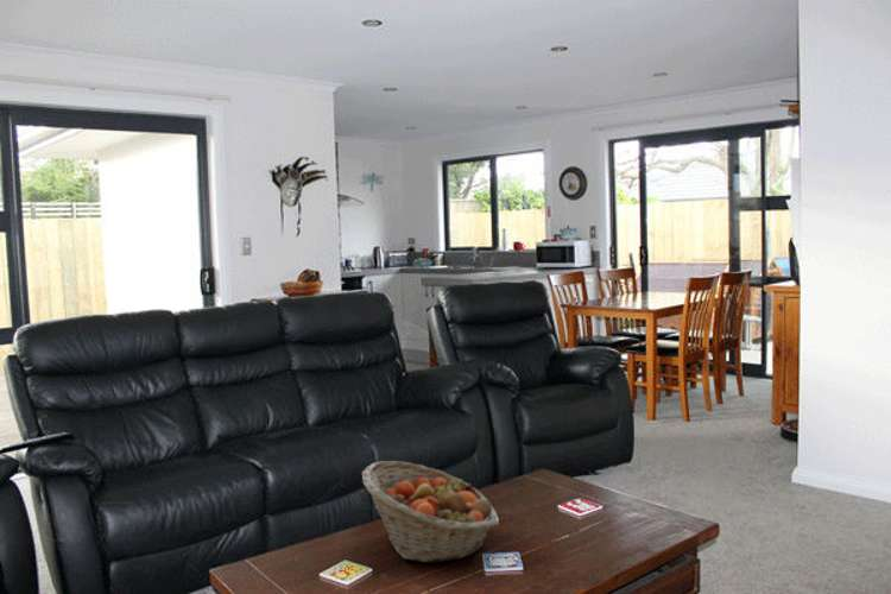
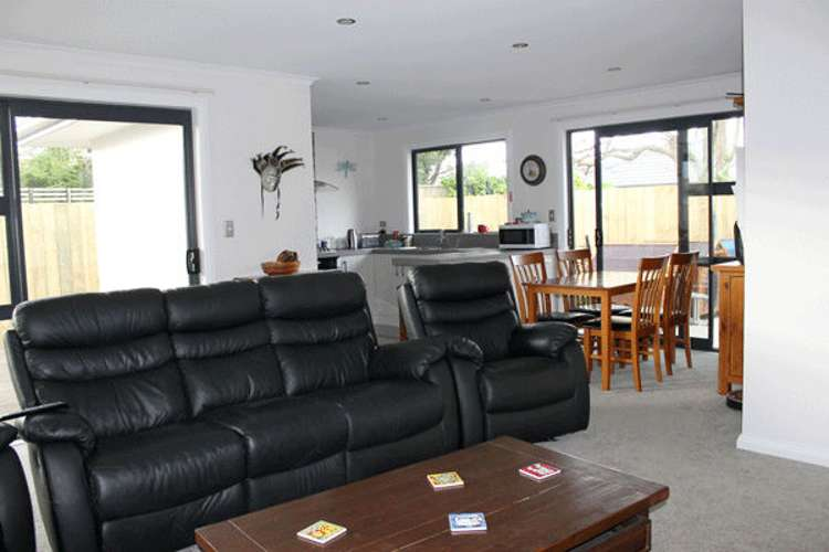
- fruit basket [360,460,499,564]
